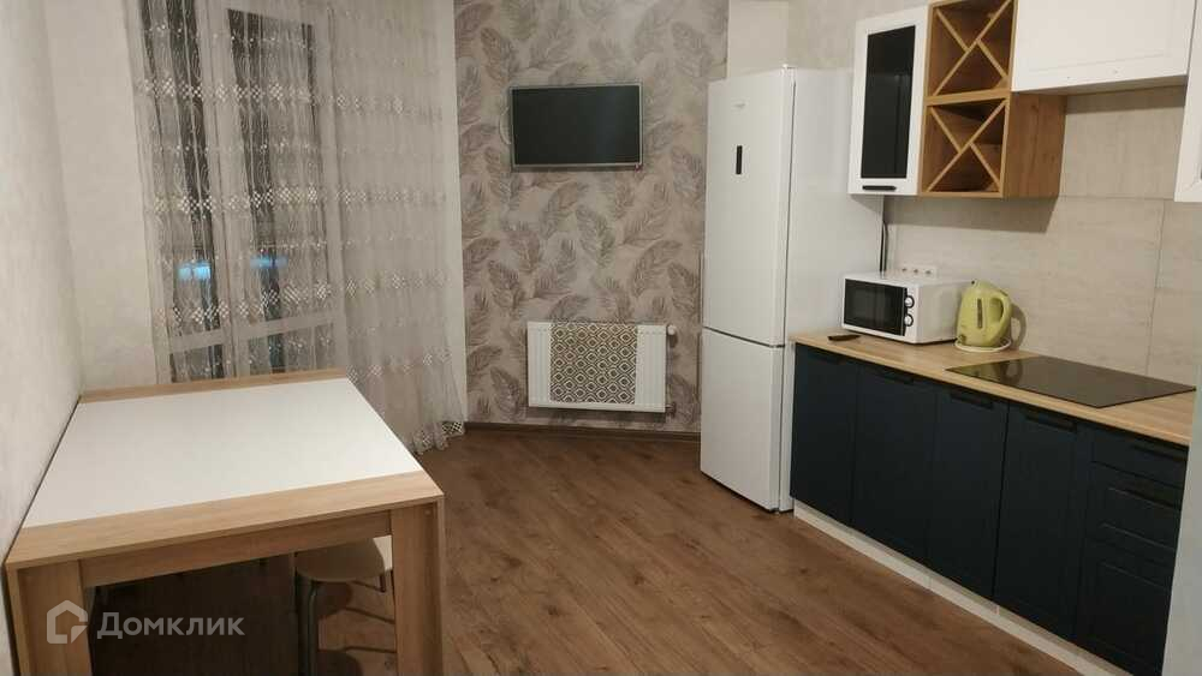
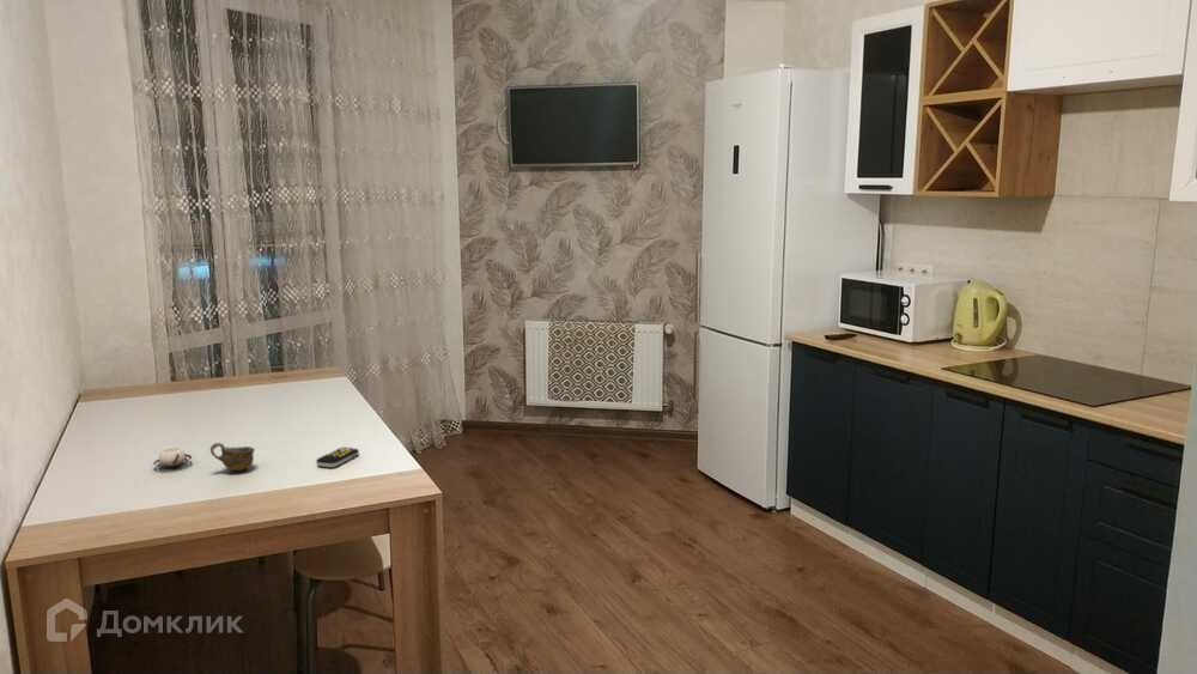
+ cup [152,445,193,468]
+ cup [209,442,256,472]
+ remote control [315,445,360,468]
